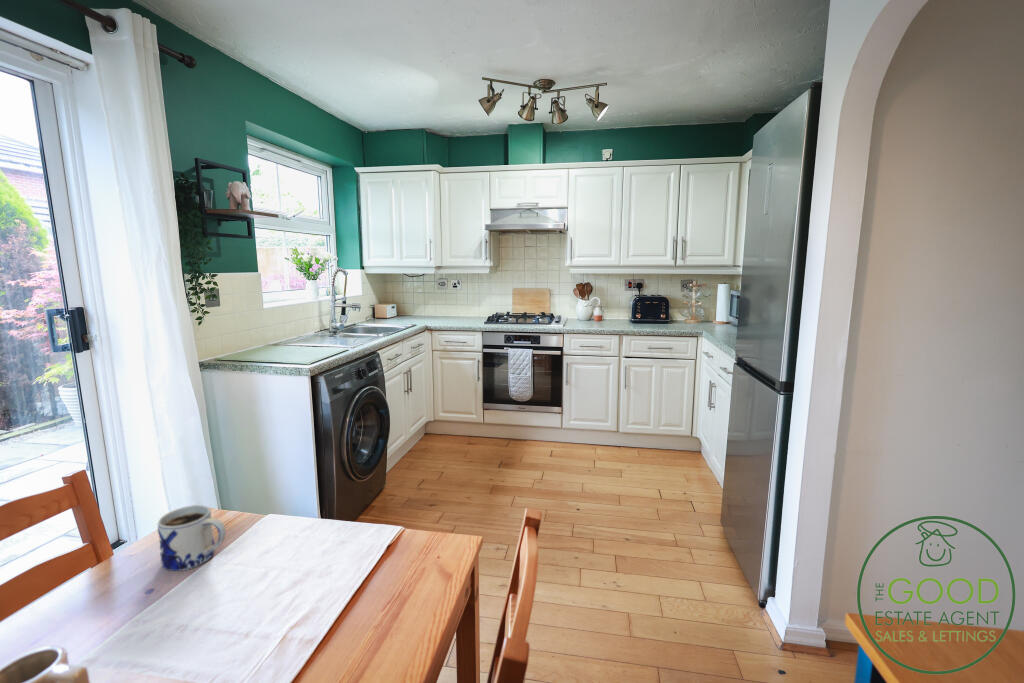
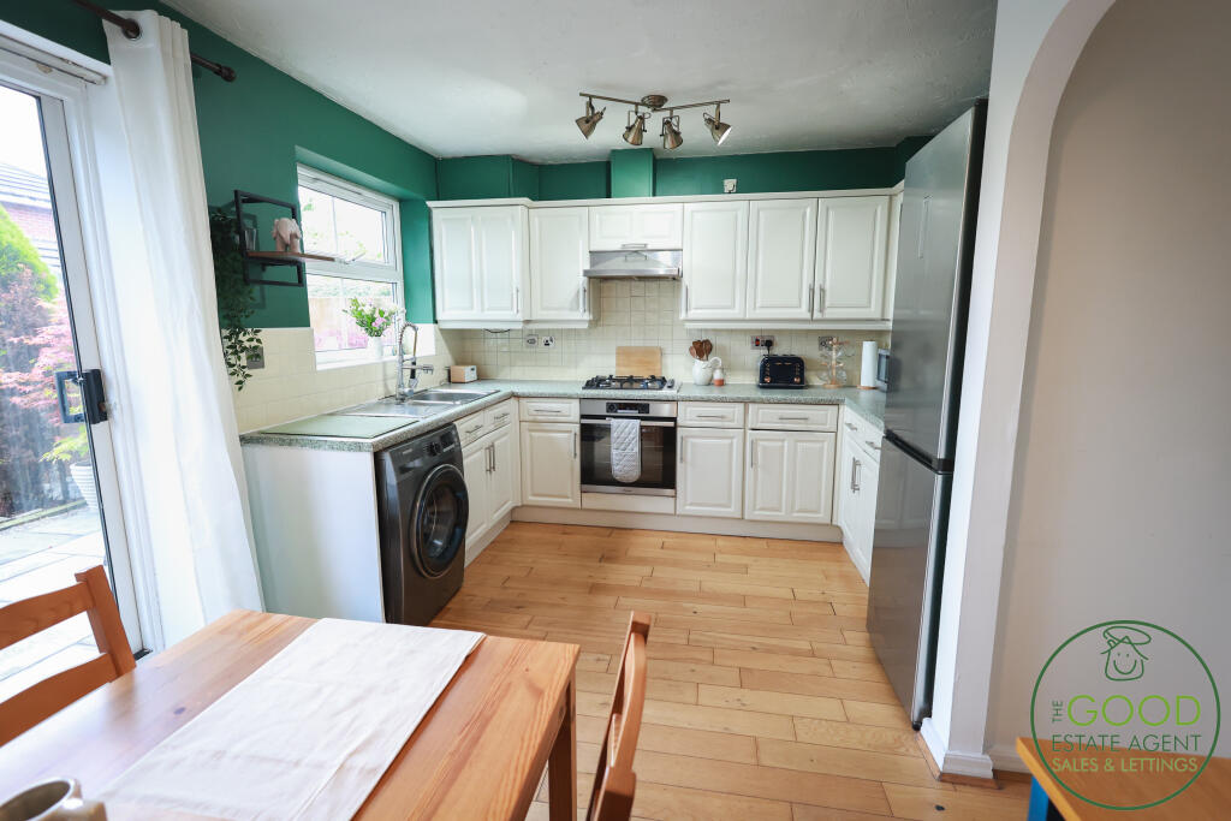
- mug [157,504,227,572]
